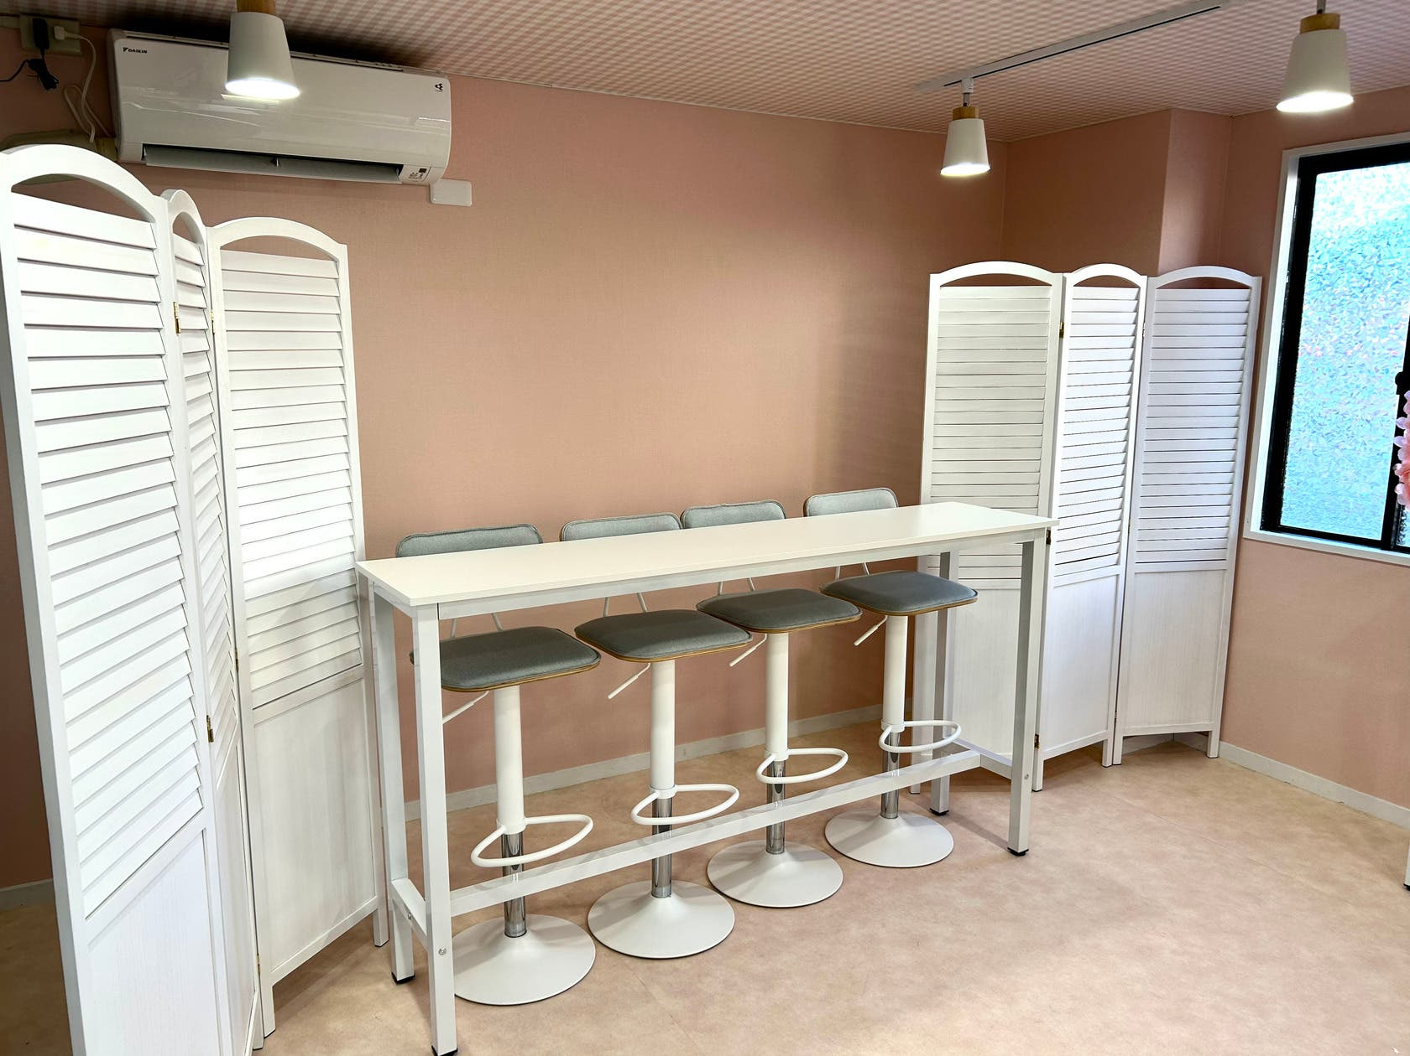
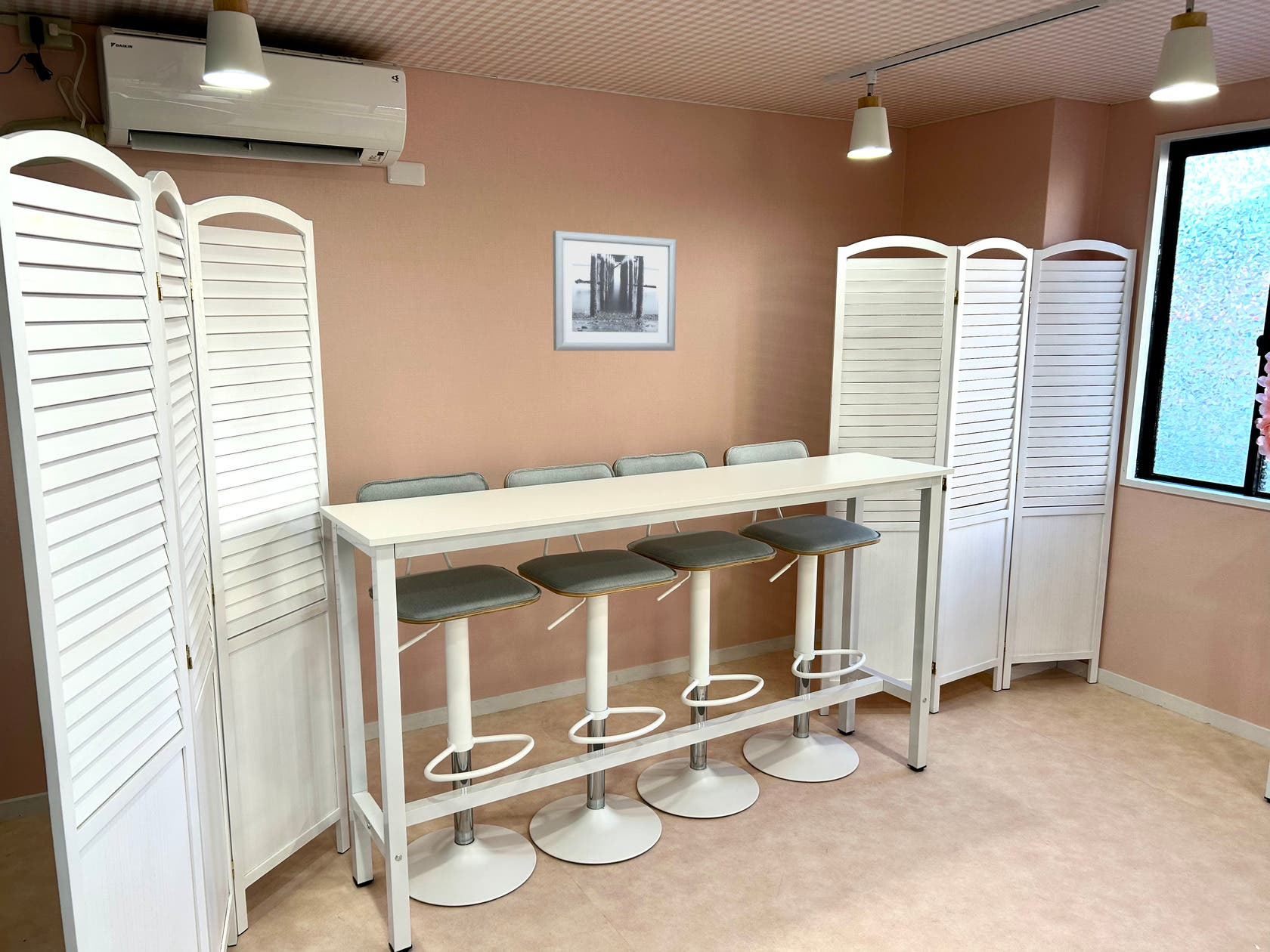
+ wall art [552,230,677,351]
